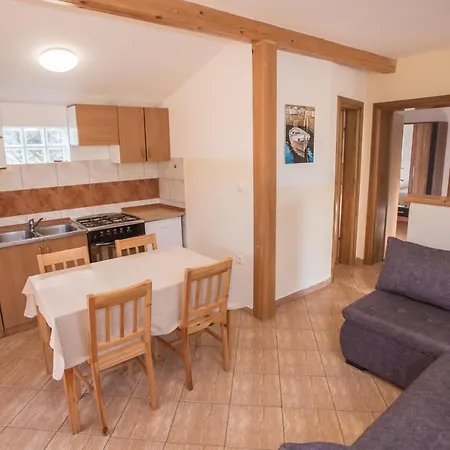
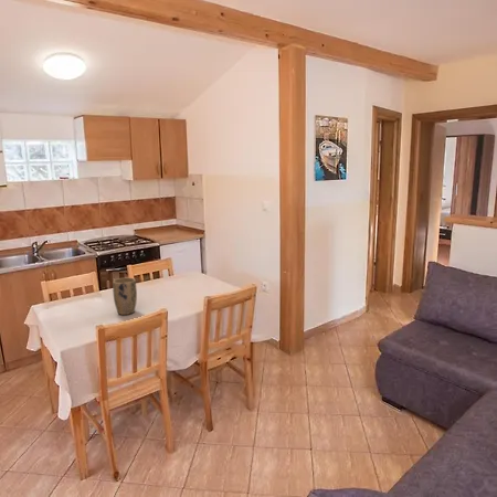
+ plant pot [112,277,138,316]
